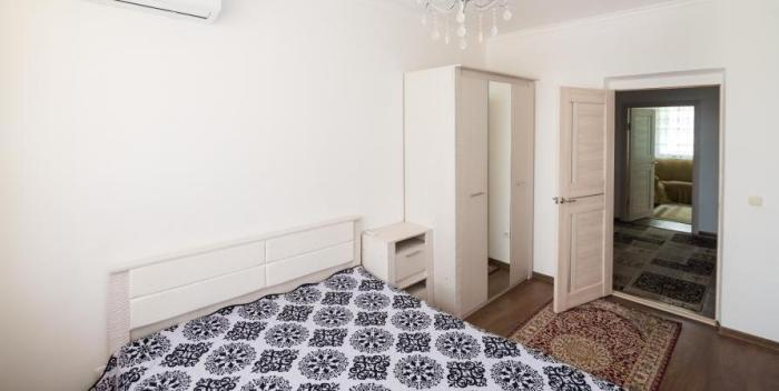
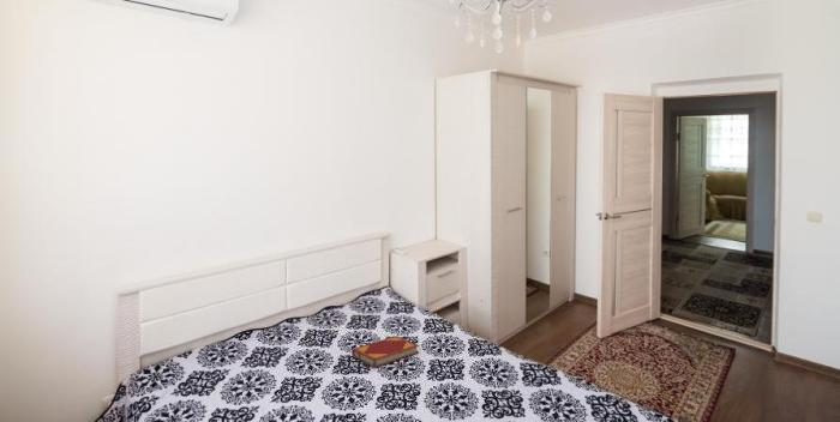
+ hardback book [350,336,420,369]
